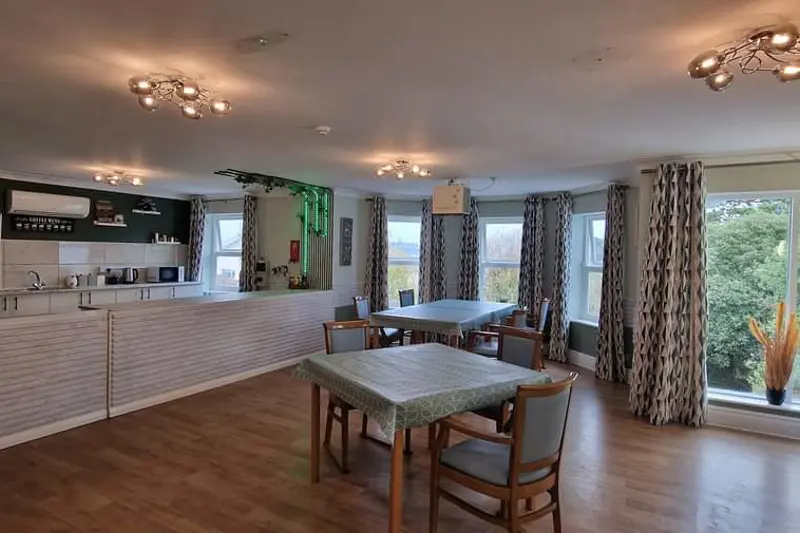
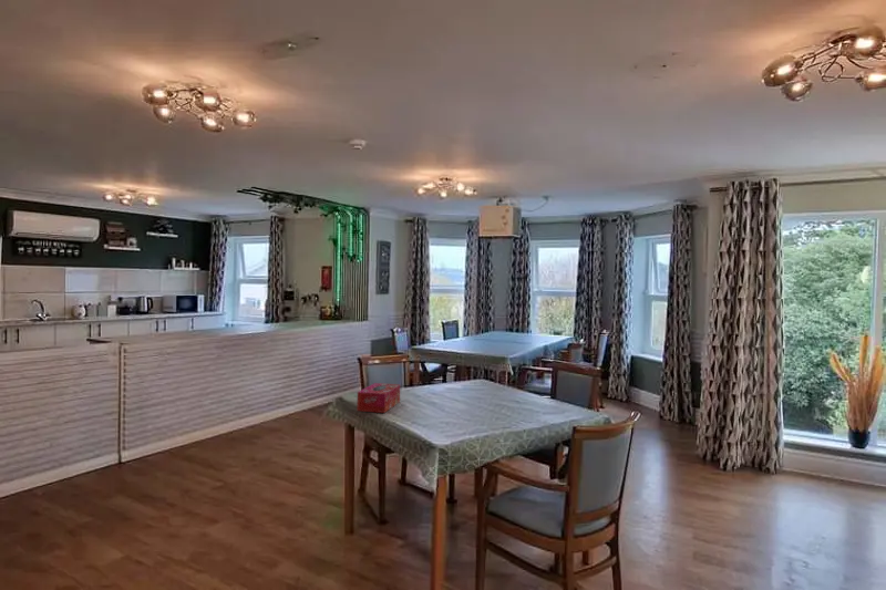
+ tissue box [356,382,401,414]
